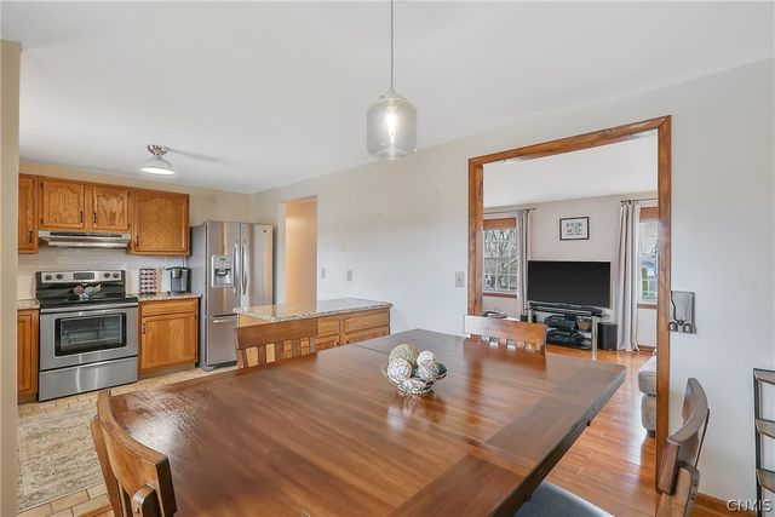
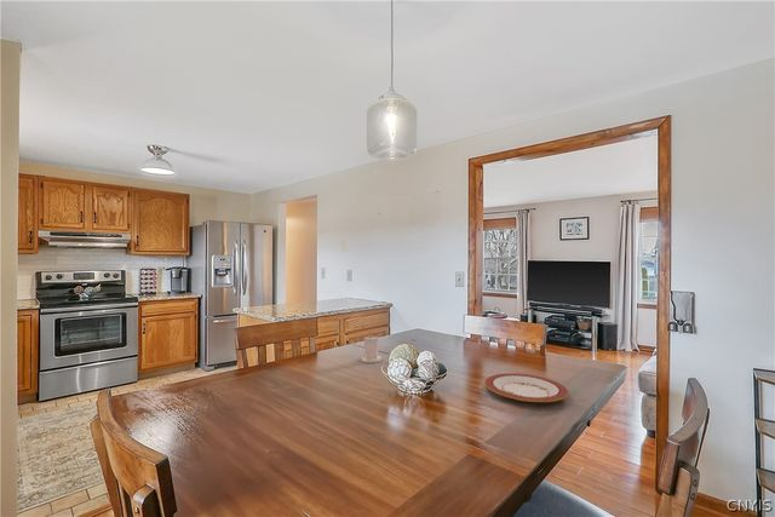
+ candle [360,335,383,364]
+ plate [483,372,570,403]
